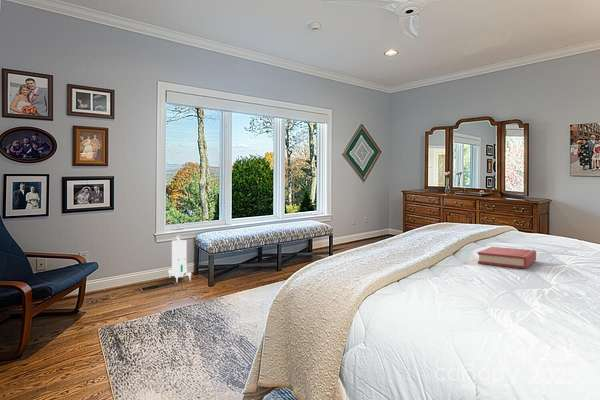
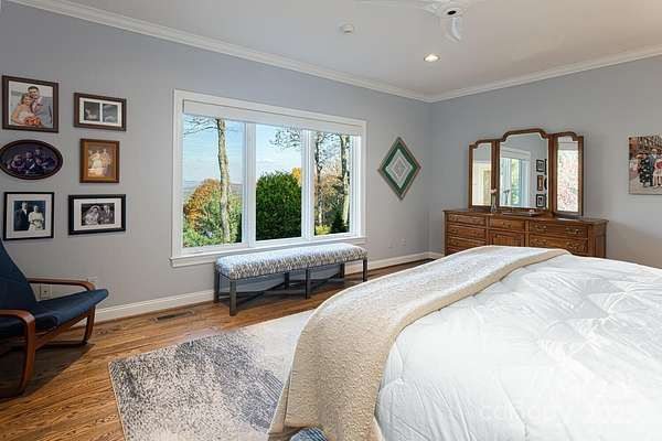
- toy robot [167,235,192,283]
- hardback book [477,246,537,270]
